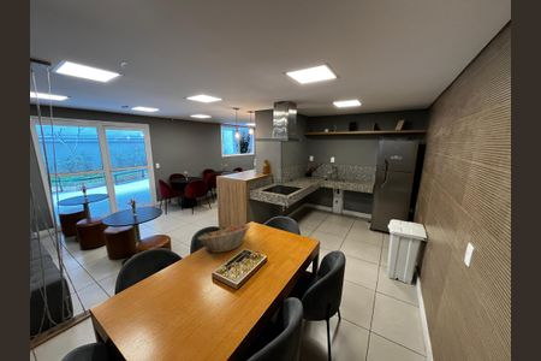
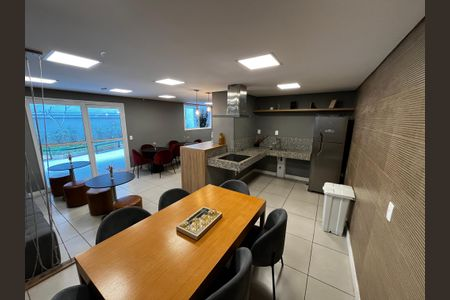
- fruit basket [196,223,251,254]
